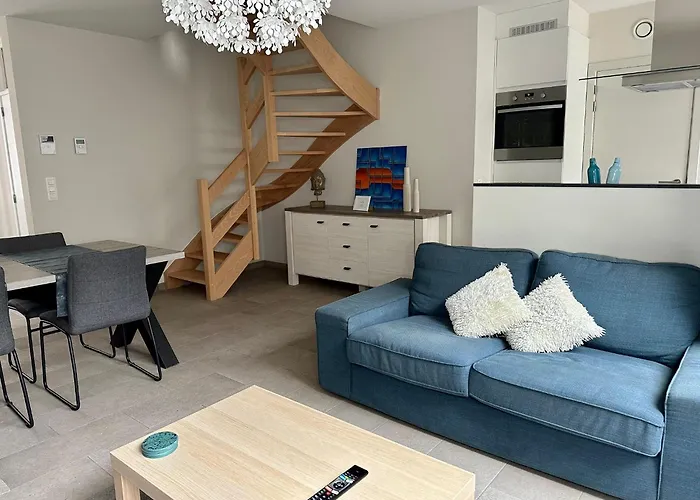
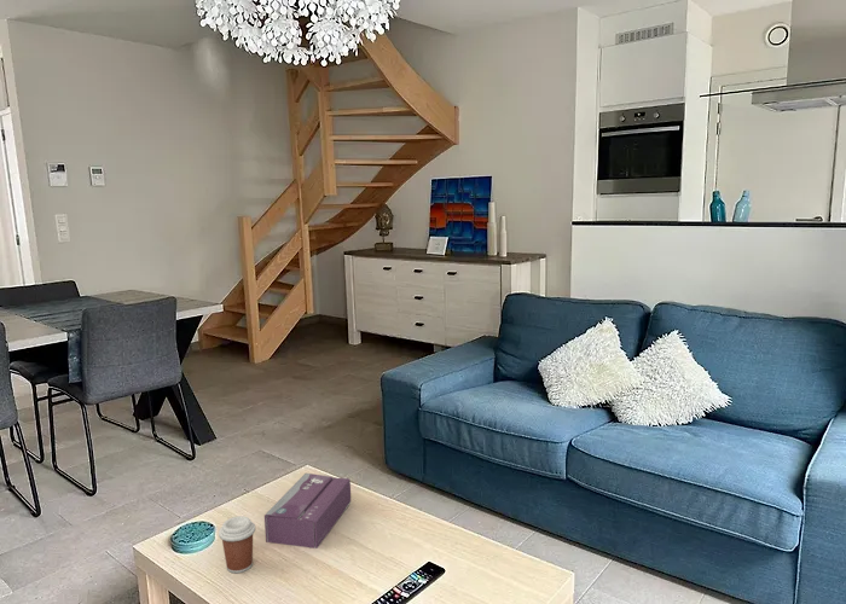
+ tissue box [263,472,352,550]
+ coffee cup [218,515,256,574]
